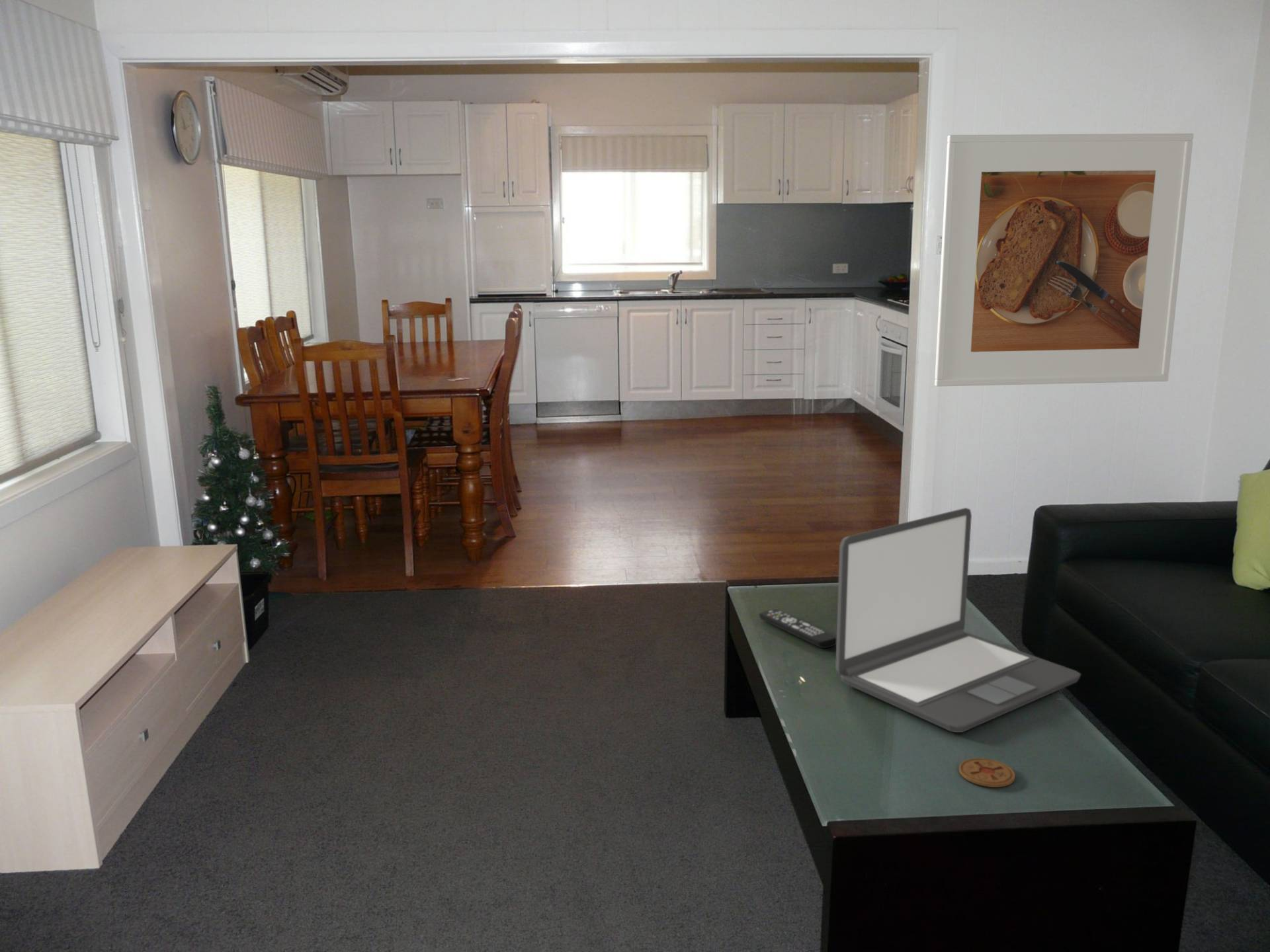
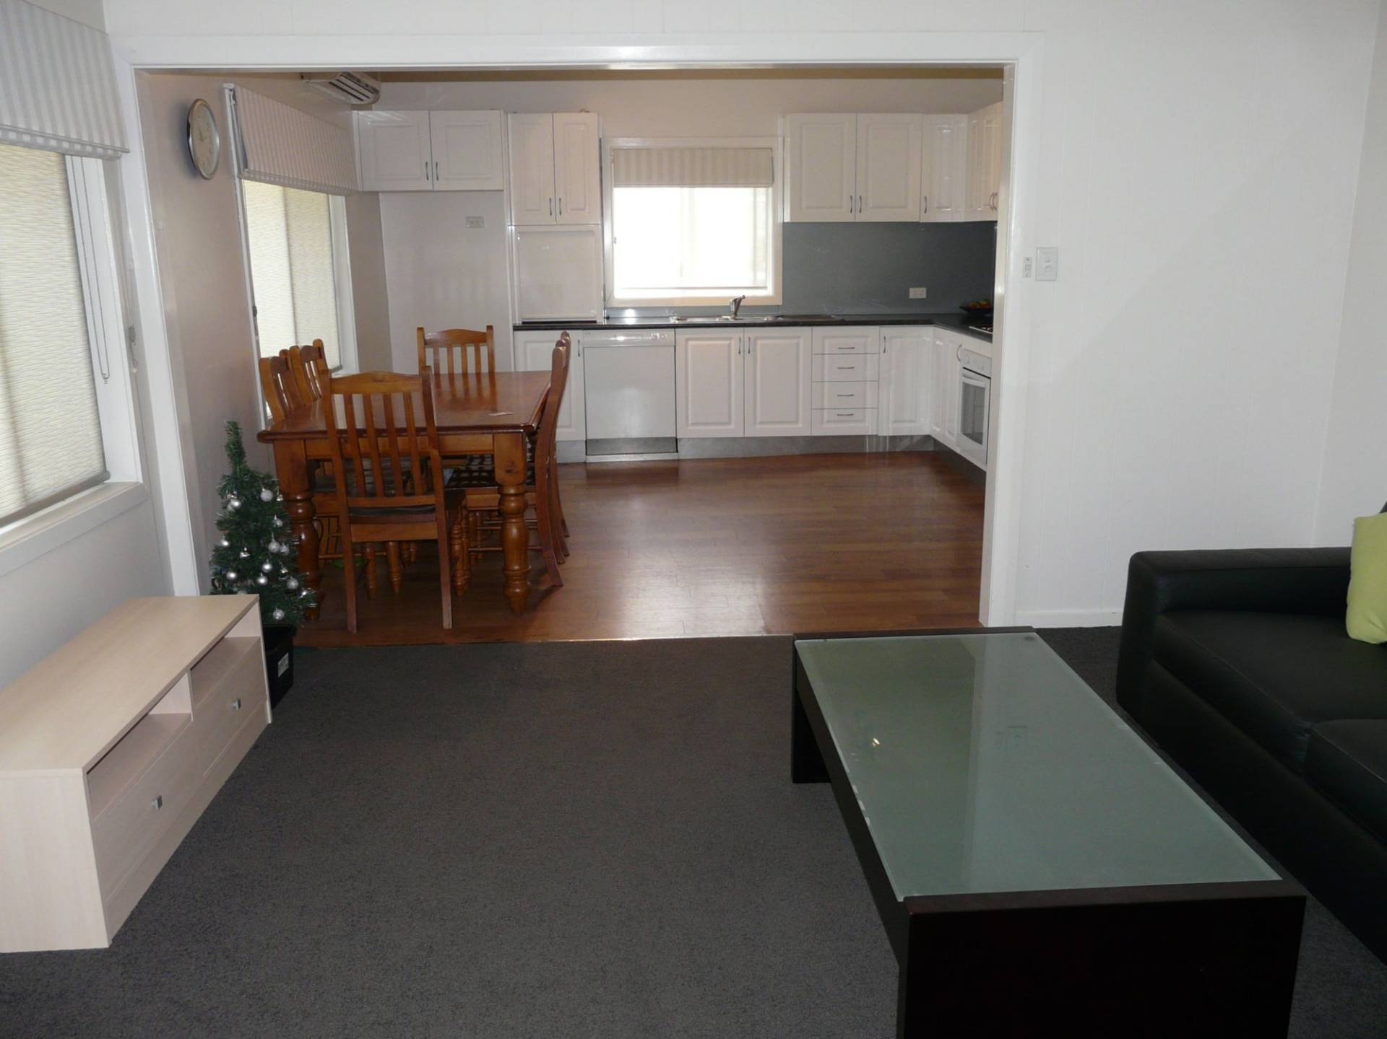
- remote control [758,608,837,649]
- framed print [934,133,1194,387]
- coaster [958,757,1016,788]
- laptop [835,507,1081,733]
